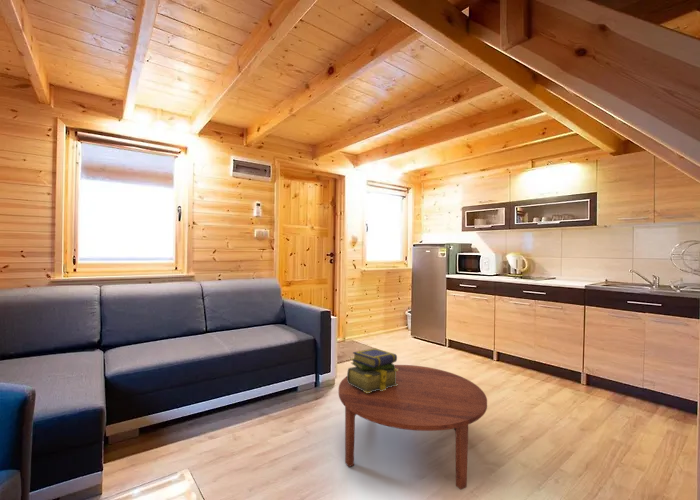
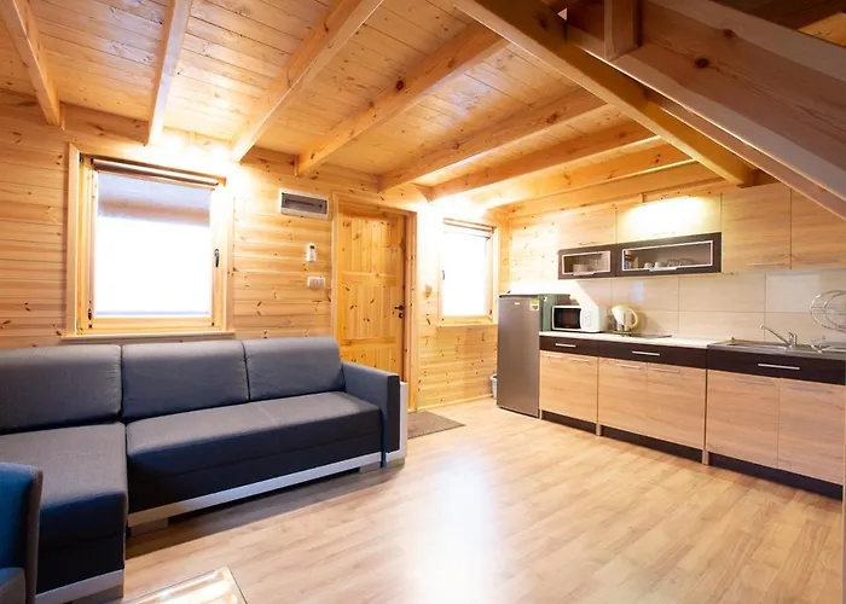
- stack of books [346,347,398,393]
- coffee table [338,364,488,490]
